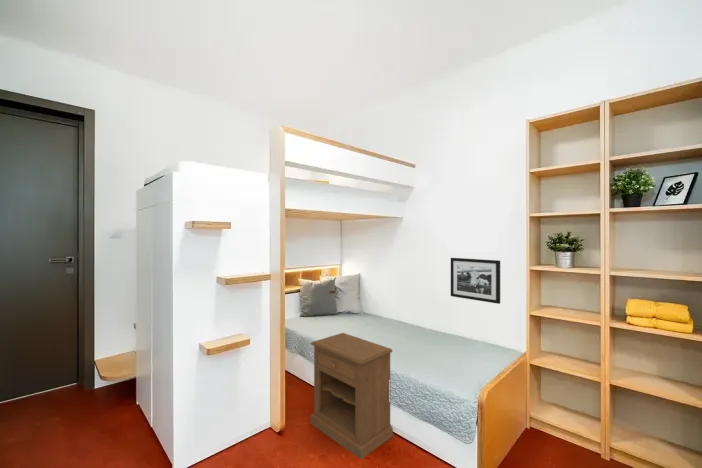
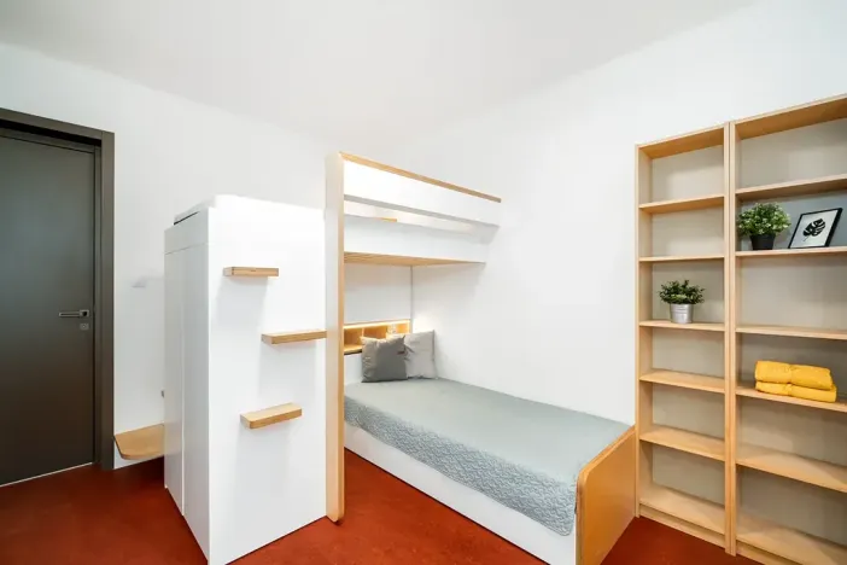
- nightstand [309,332,394,460]
- picture frame [450,257,501,305]
